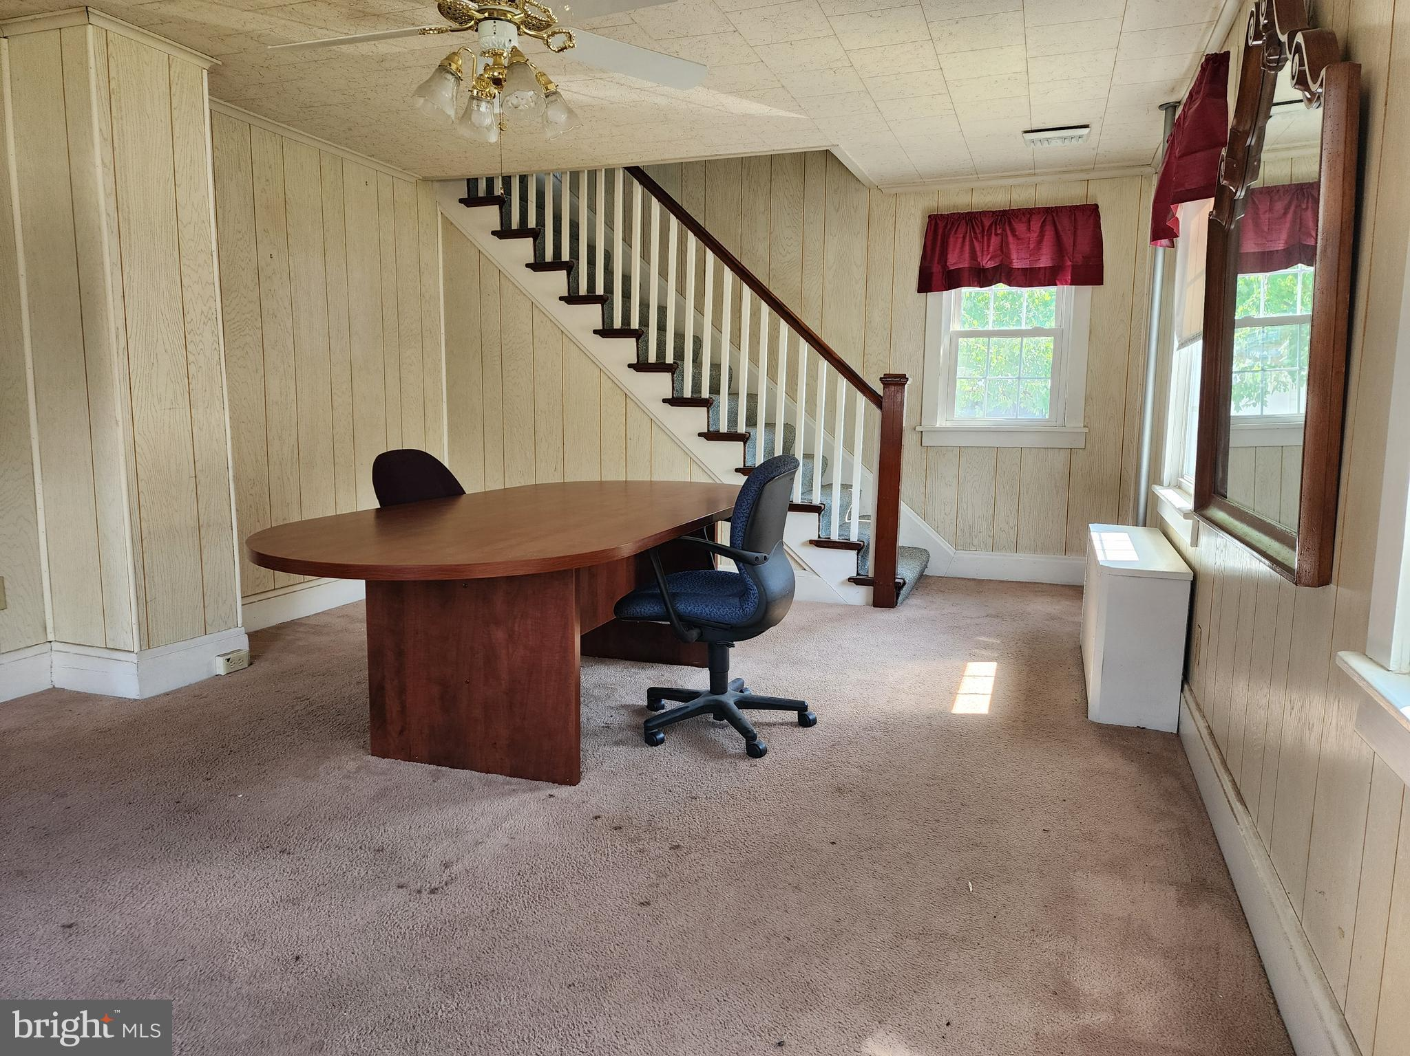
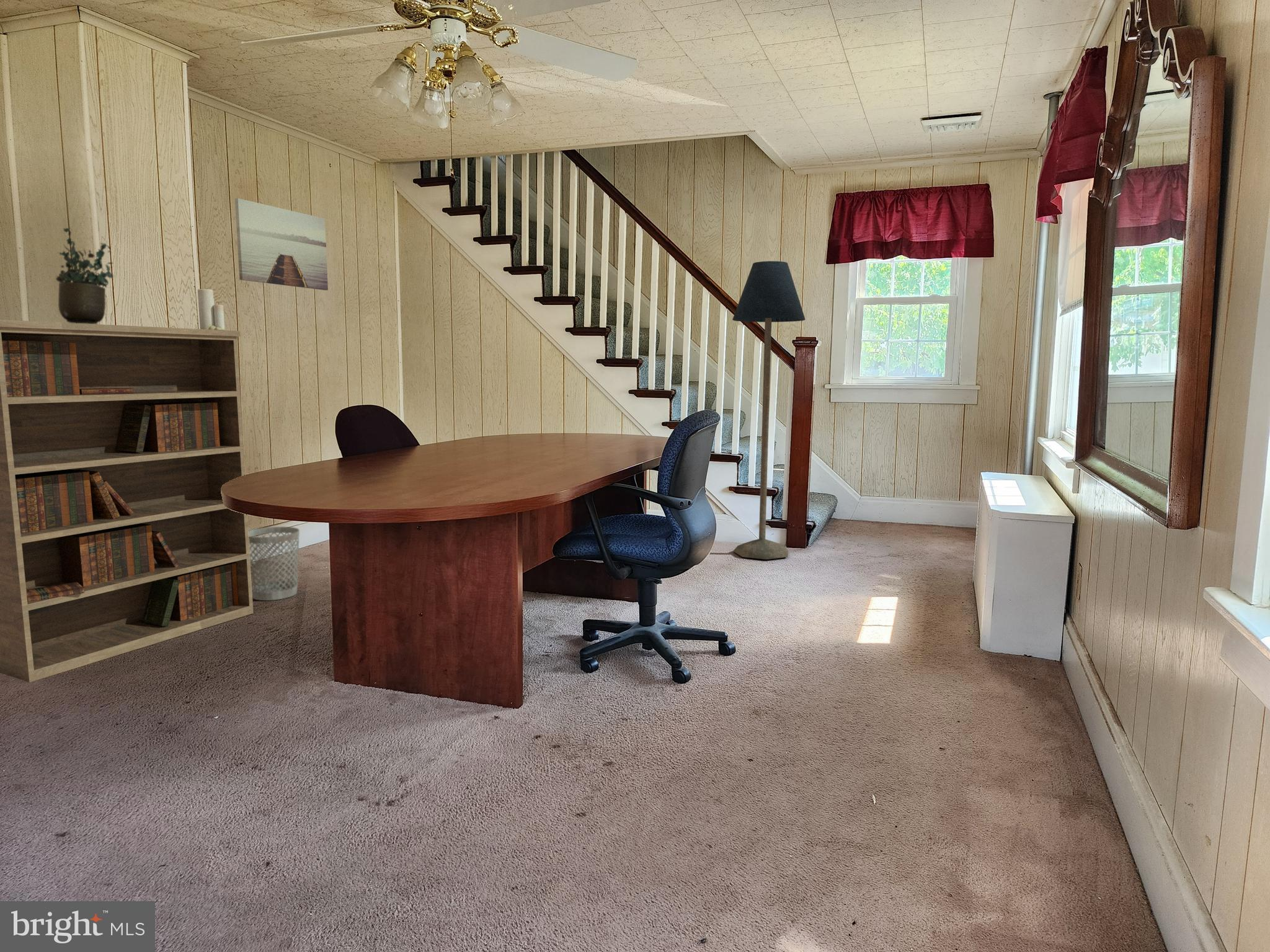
+ bookshelf [0,319,254,683]
+ floor lamp [732,260,806,560]
+ wall art [234,198,329,291]
+ candle [197,284,225,330]
+ wastebasket [249,526,300,601]
+ potted plant [55,227,113,324]
